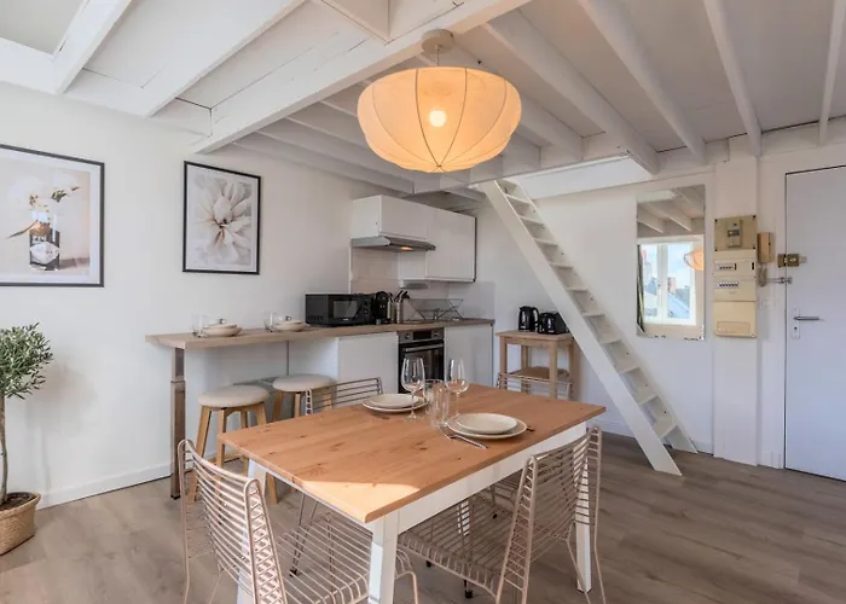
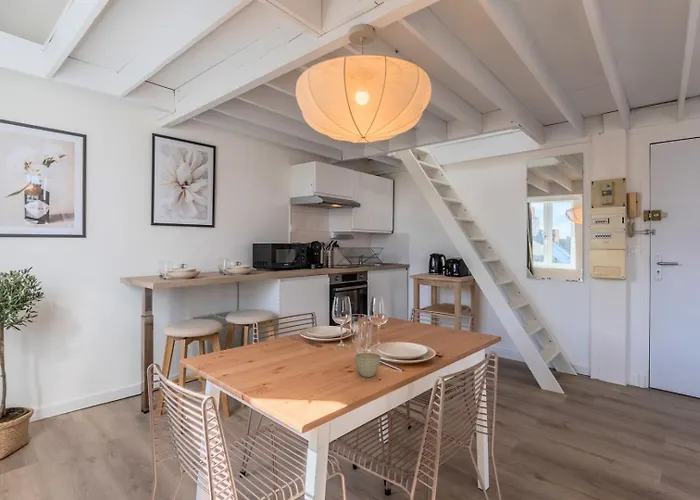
+ flower pot [353,351,382,378]
